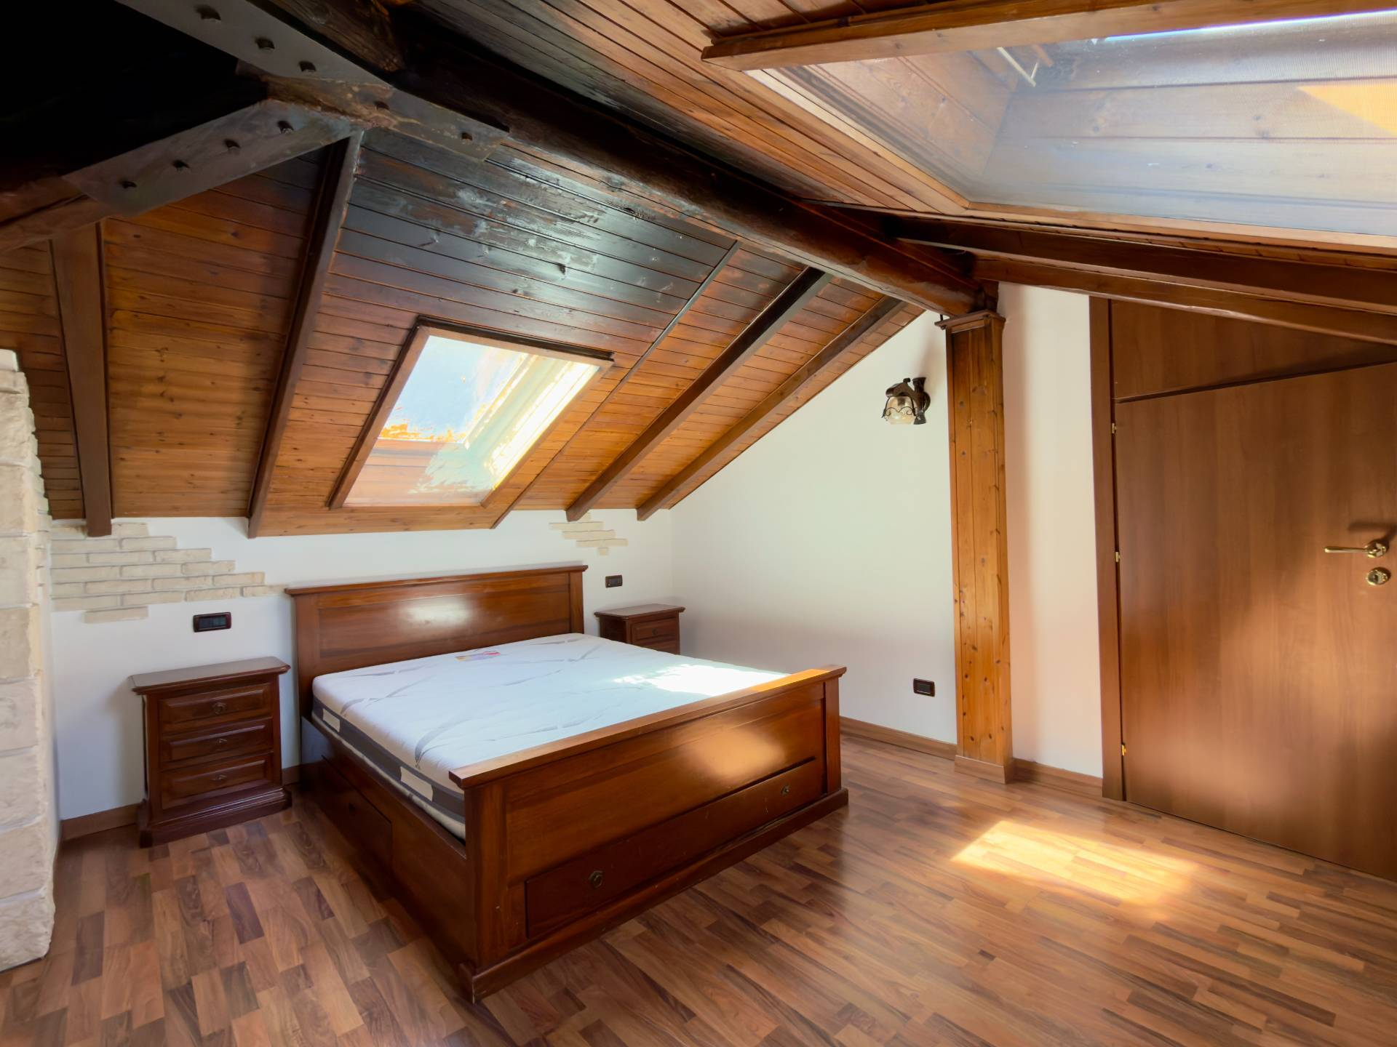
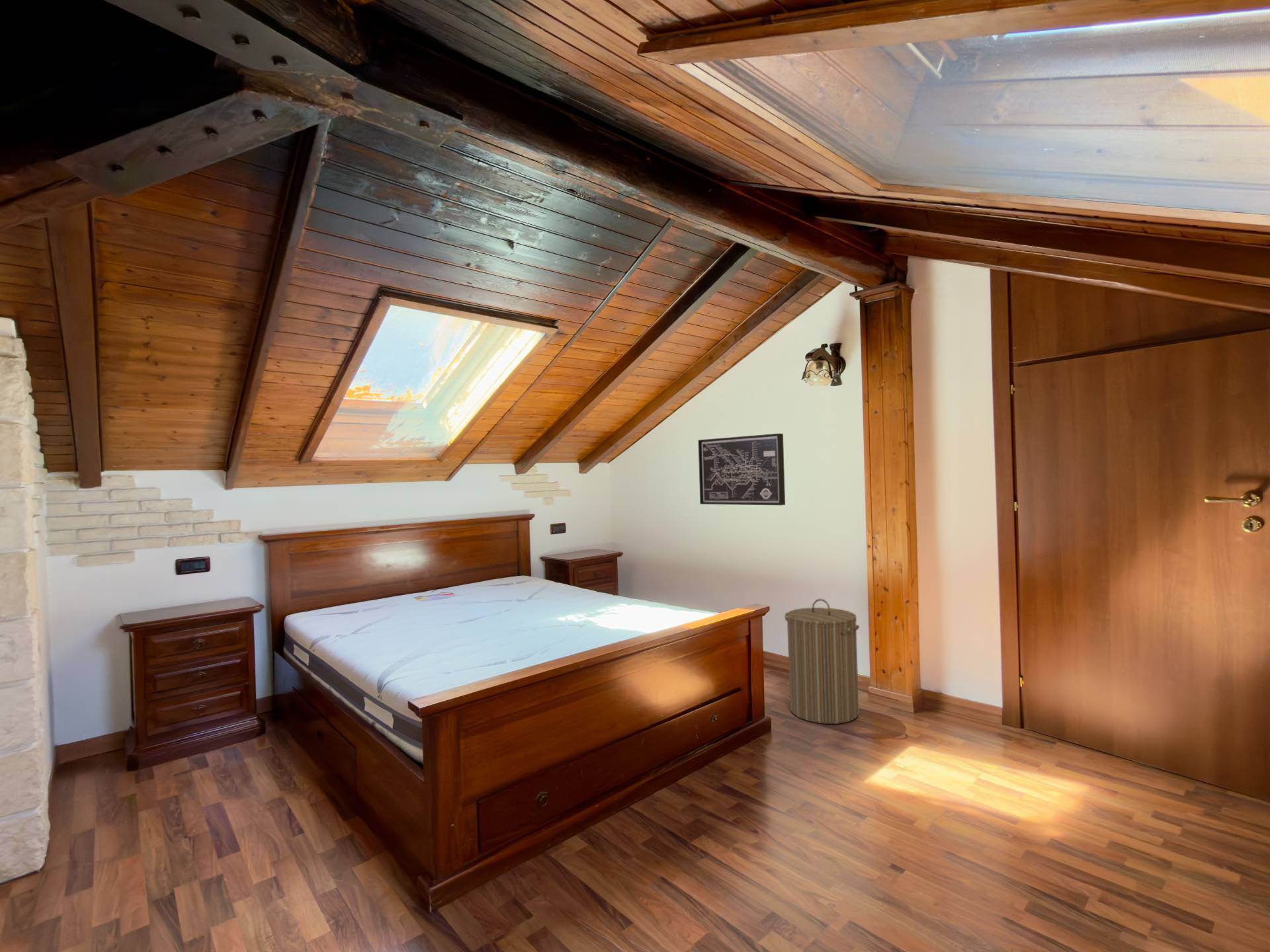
+ wall art [698,433,786,506]
+ laundry hamper [784,598,860,725]
